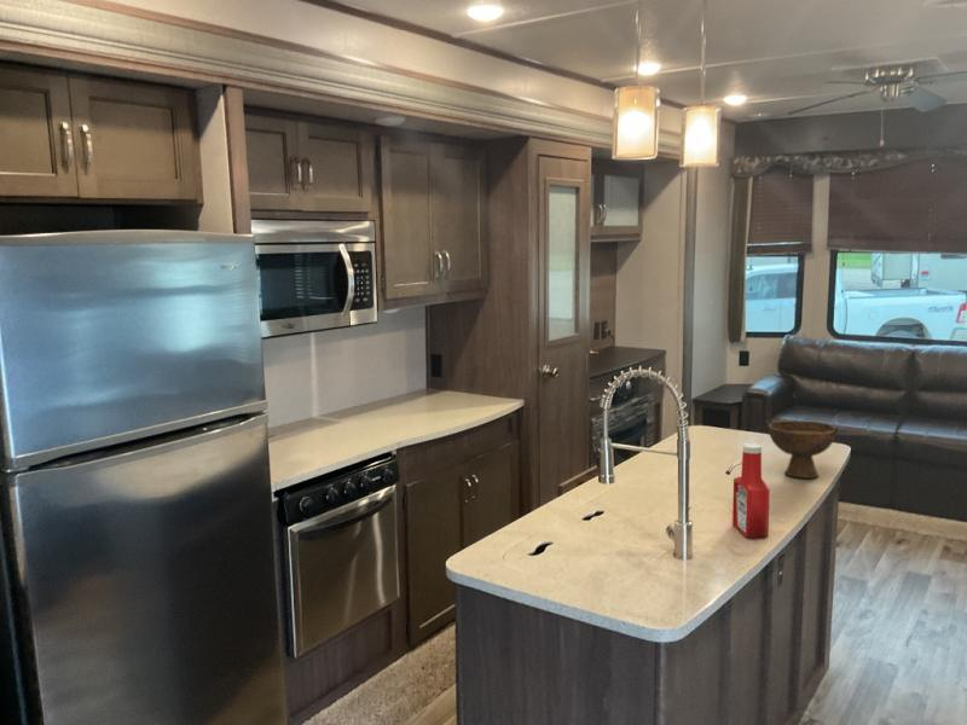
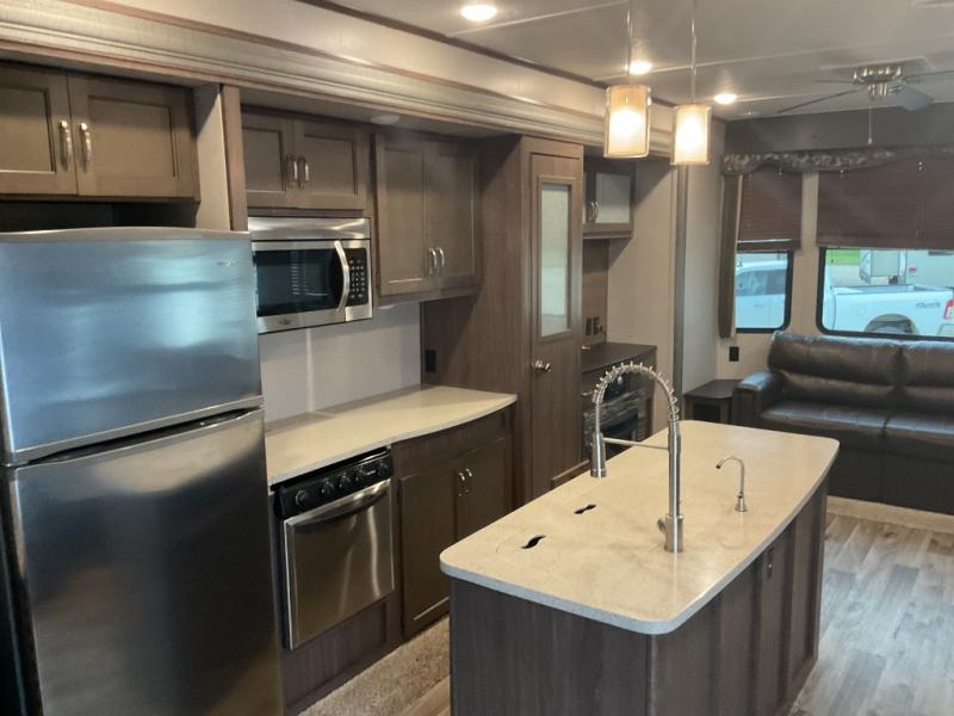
- bowl [765,419,840,480]
- soap bottle [731,442,771,540]
